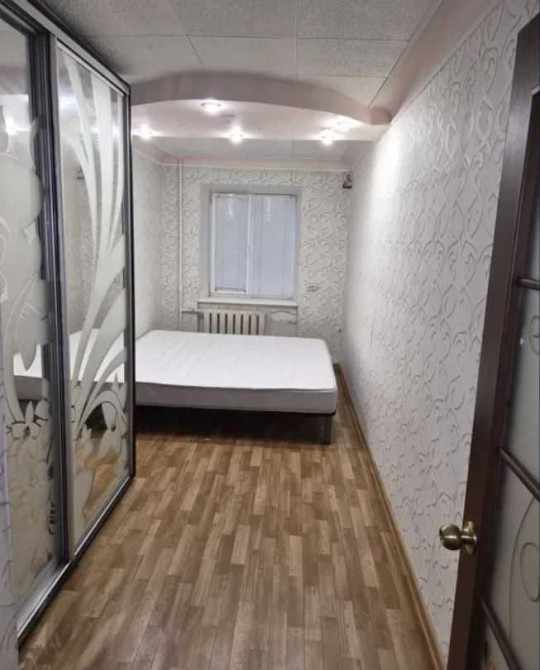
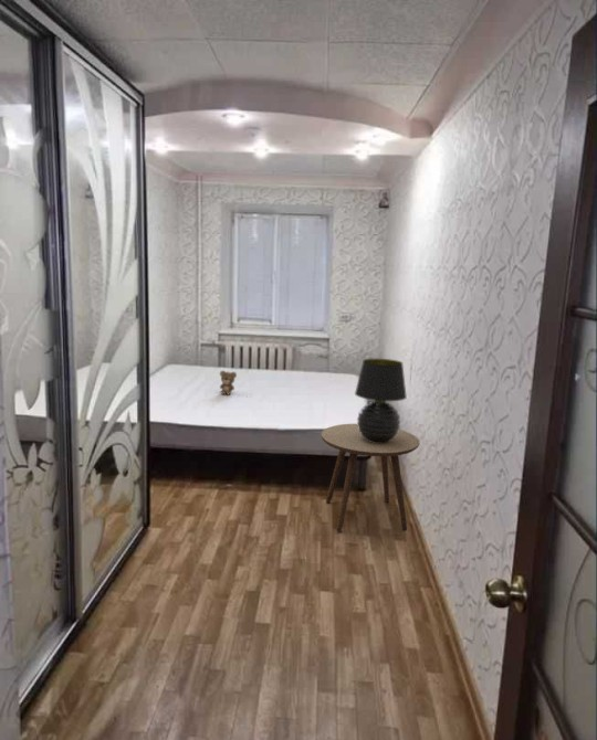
+ side table [321,423,420,532]
+ teddy bear [219,370,253,397]
+ table lamp [354,358,408,443]
